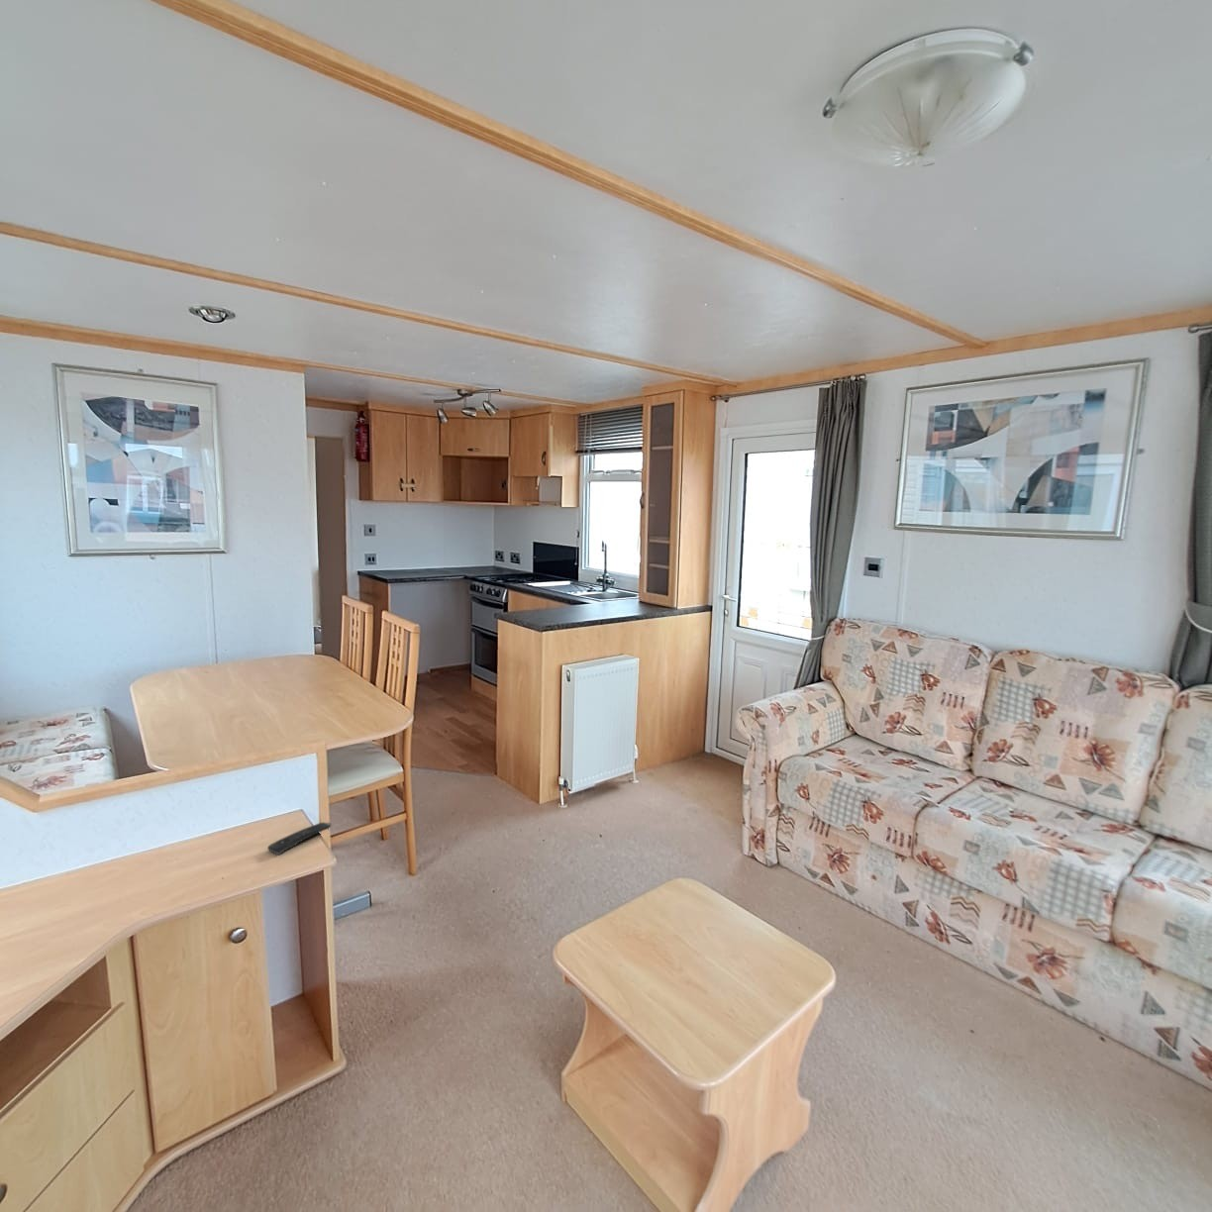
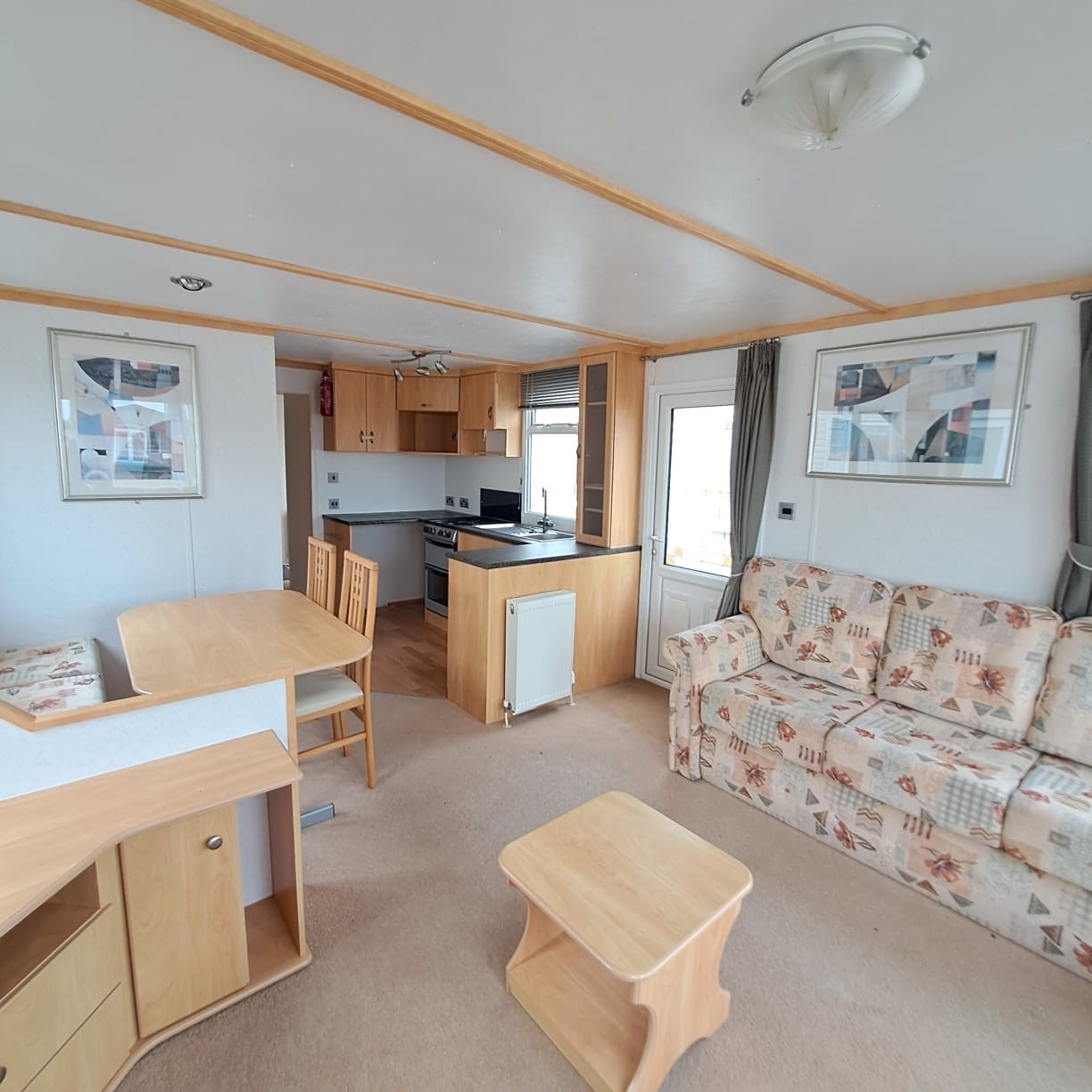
- remote control [266,821,333,856]
